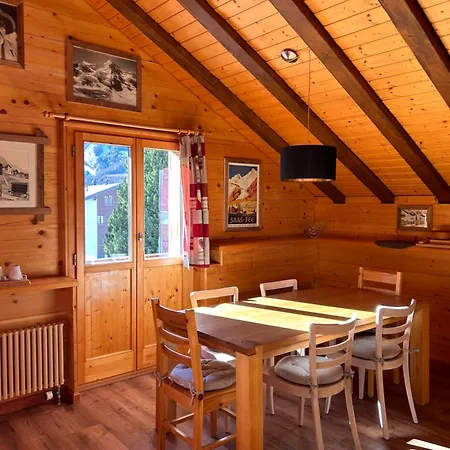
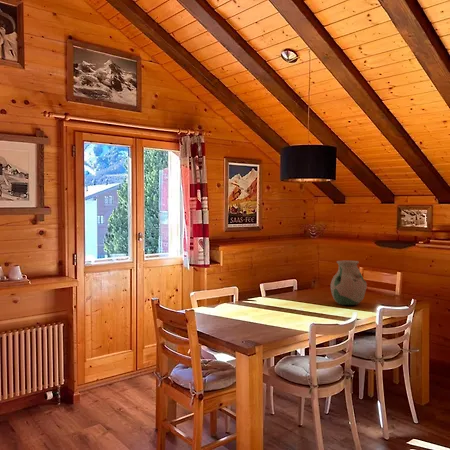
+ vase [330,260,368,306]
